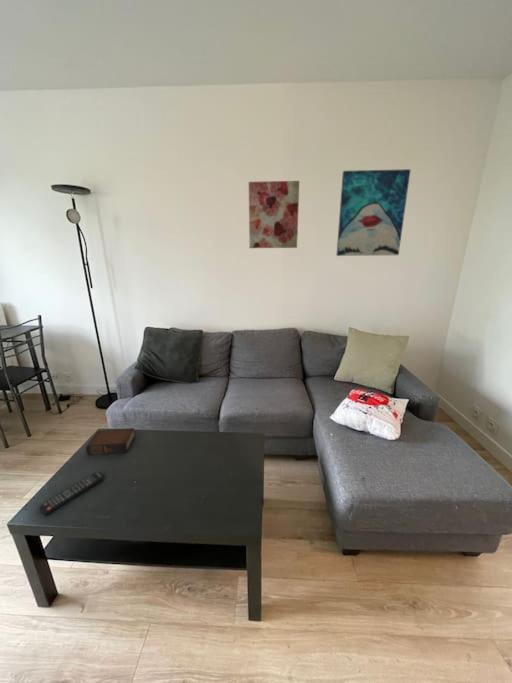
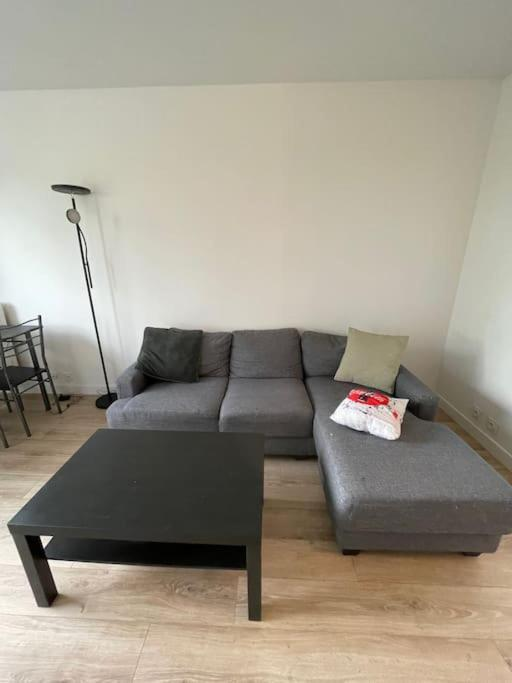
- book [85,427,136,456]
- wall art [335,168,412,257]
- wall art [248,180,300,249]
- remote control [38,471,105,517]
